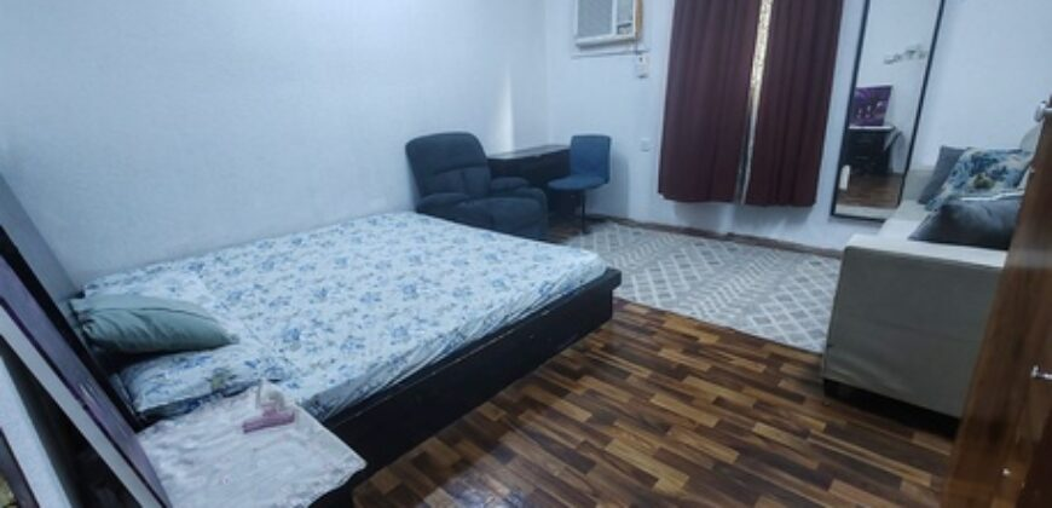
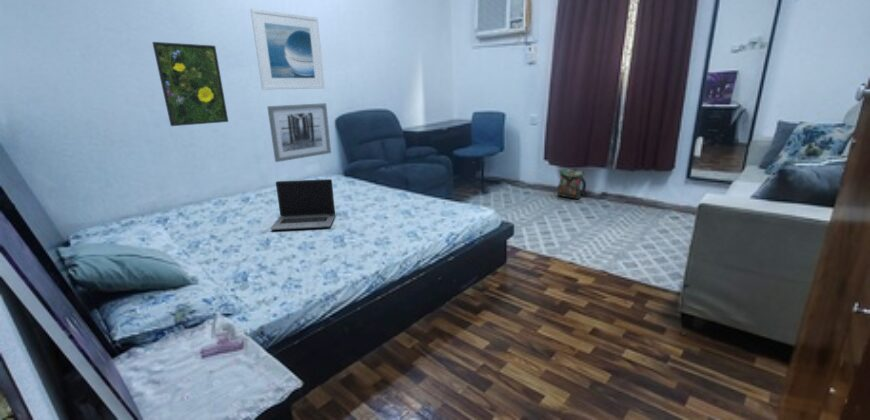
+ laptop computer [269,178,336,231]
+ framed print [151,41,229,127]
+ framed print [249,8,326,91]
+ wall art [266,102,332,163]
+ backpack [556,168,589,200]
